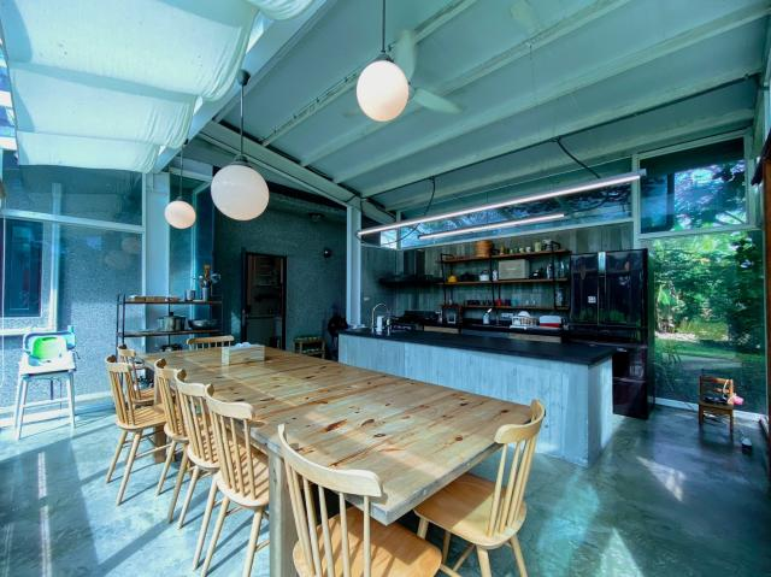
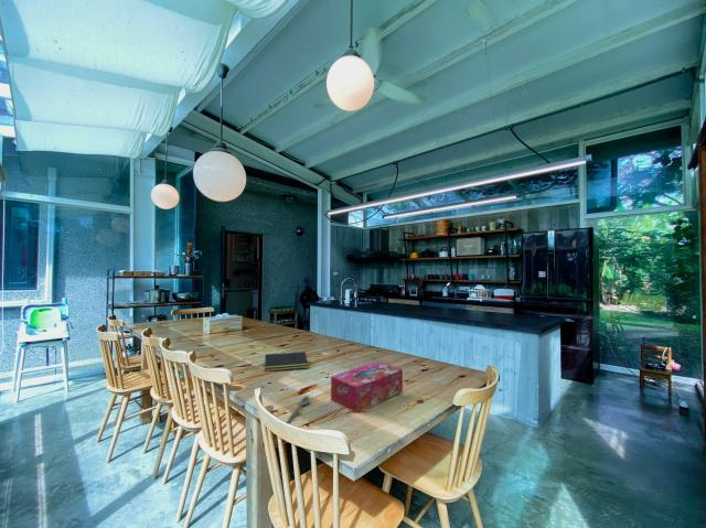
+ tissue box [330,360,404,413]
+ notepad [264,351,309,373]
+ spoon [286,396,310,424]
